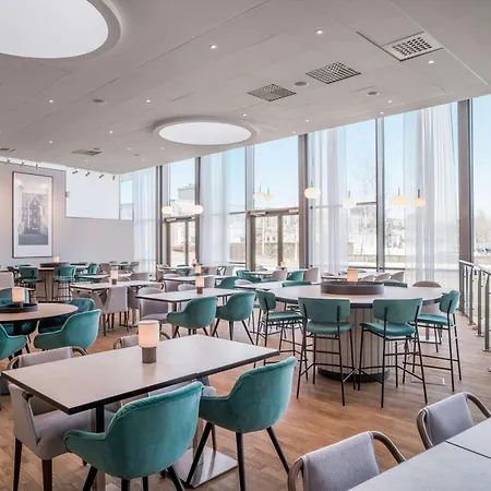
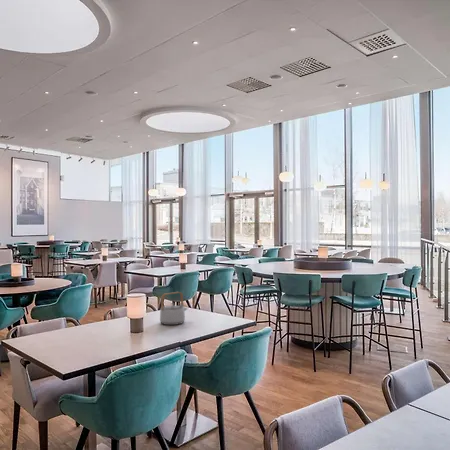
+ teapot [159,291,188,326]
